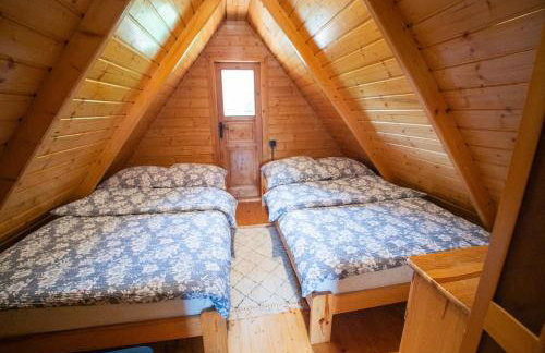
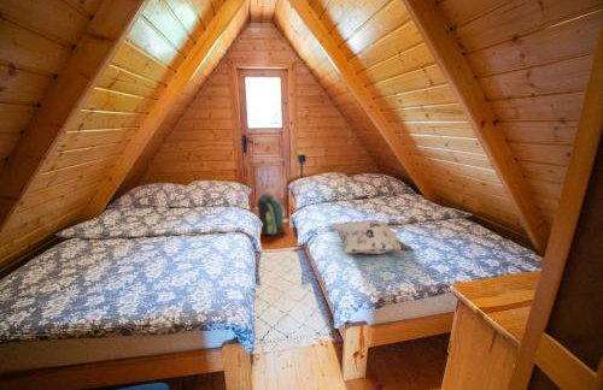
+ decorative pillow [329,219,415,255]
+ backpack [257,193,285,237]
